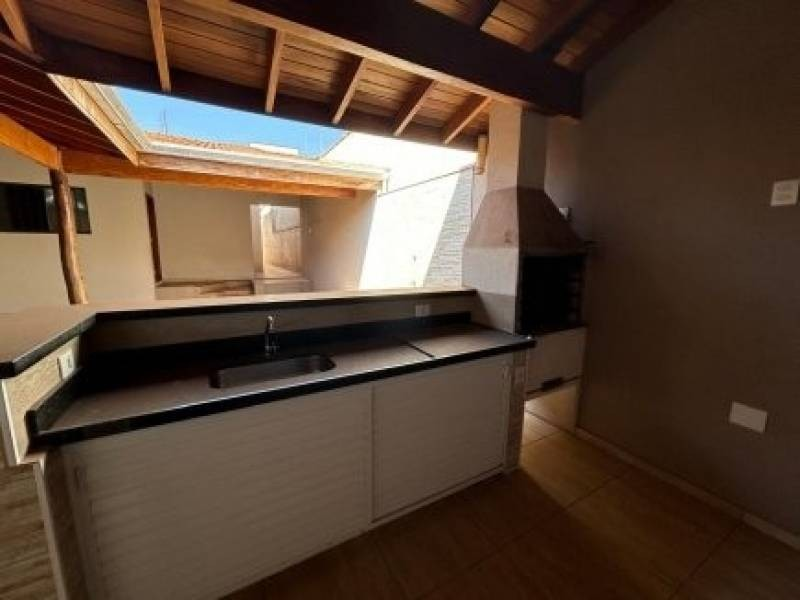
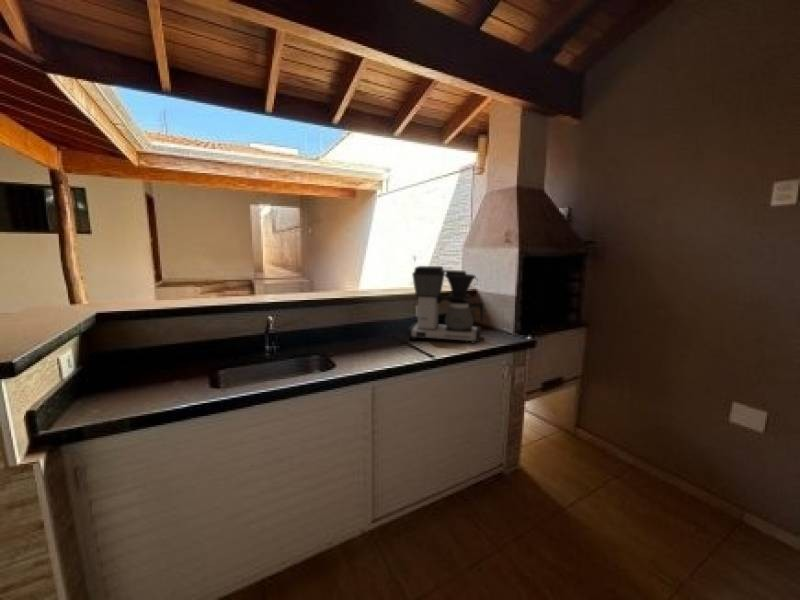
+ coffee maker [406,265,484,345]
